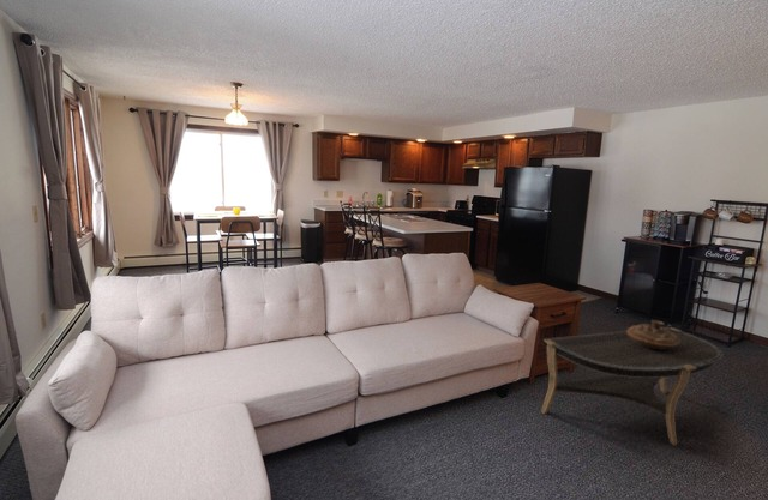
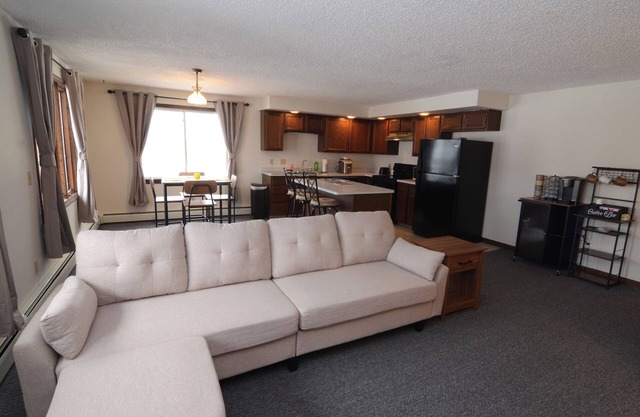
- decorative bowl [625,319,680,349]
- coffee table [540,326,724,446]
